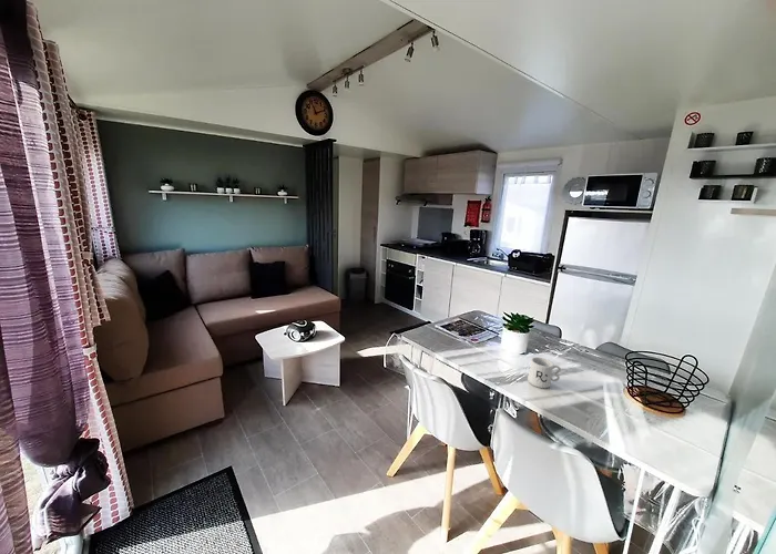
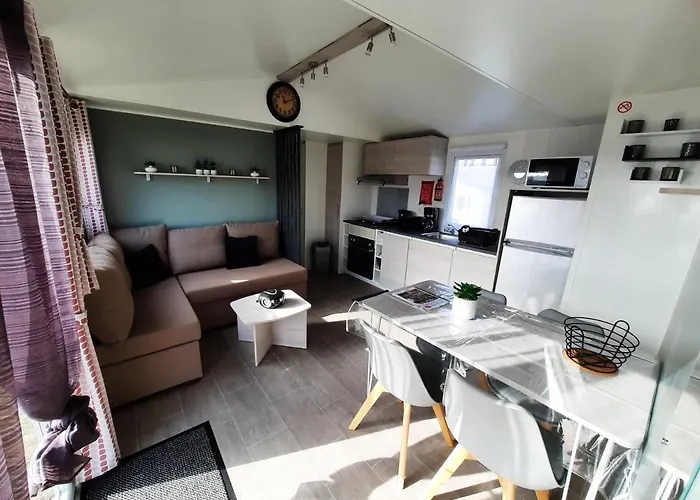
- mug [527,356,562,389]
